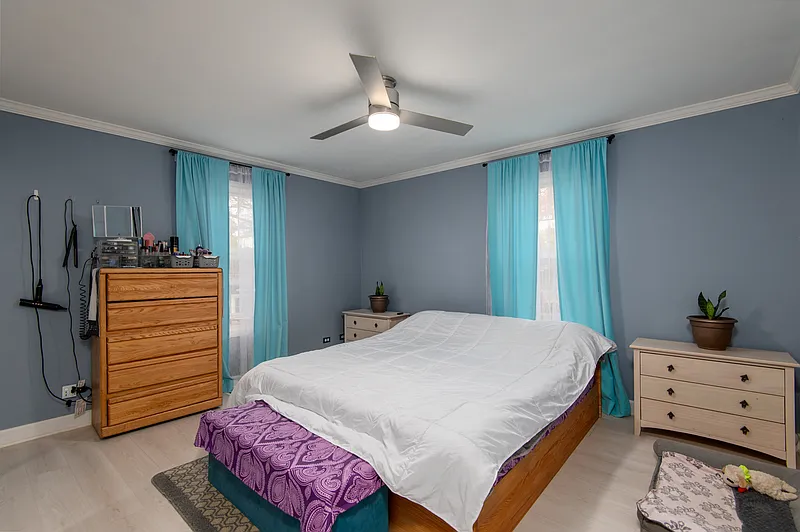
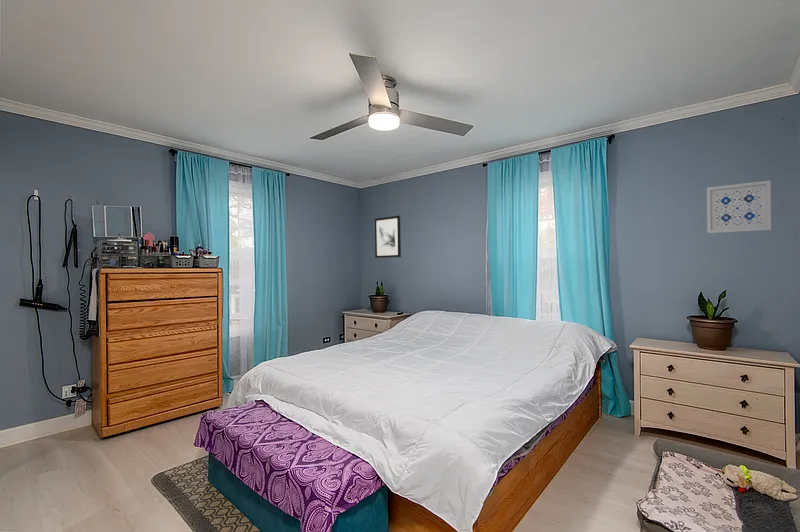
+ wall art [374,215,402,259]
+ wall art [706,180,772,234]
